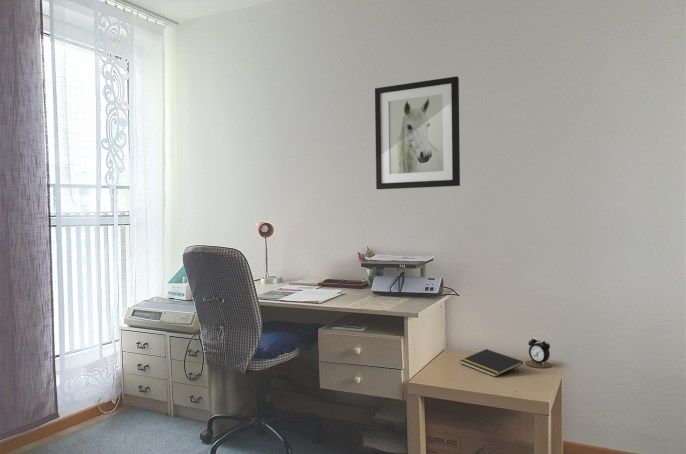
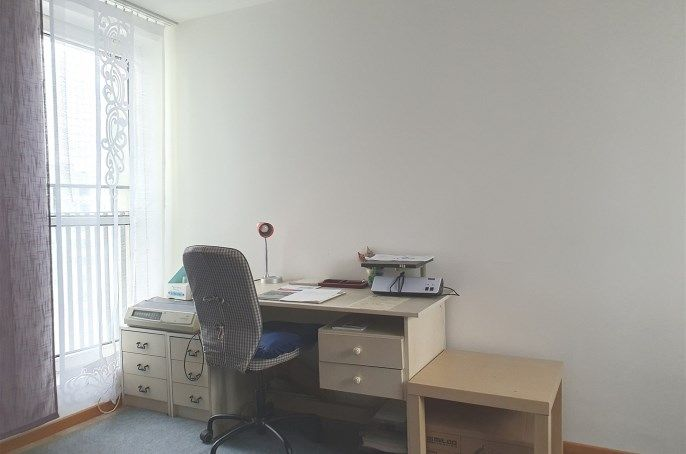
- alarm clock [524,336,553,369]
- wall art [374,75,461,190]
- notepad [459,348,524,378]
